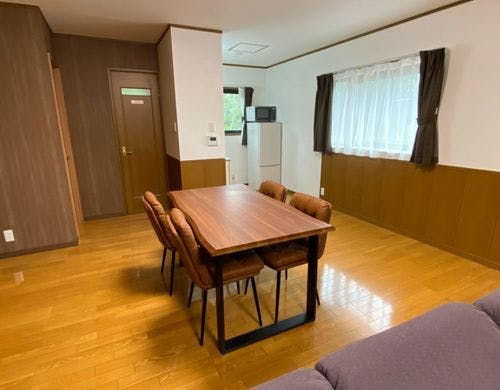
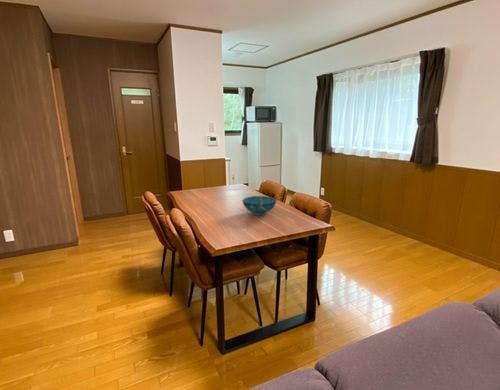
+ decorative bowl [241,195,278,216]
